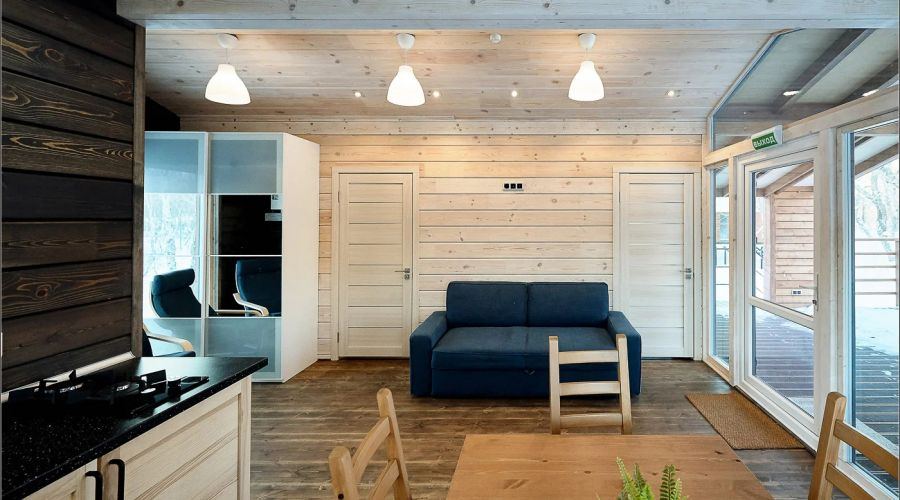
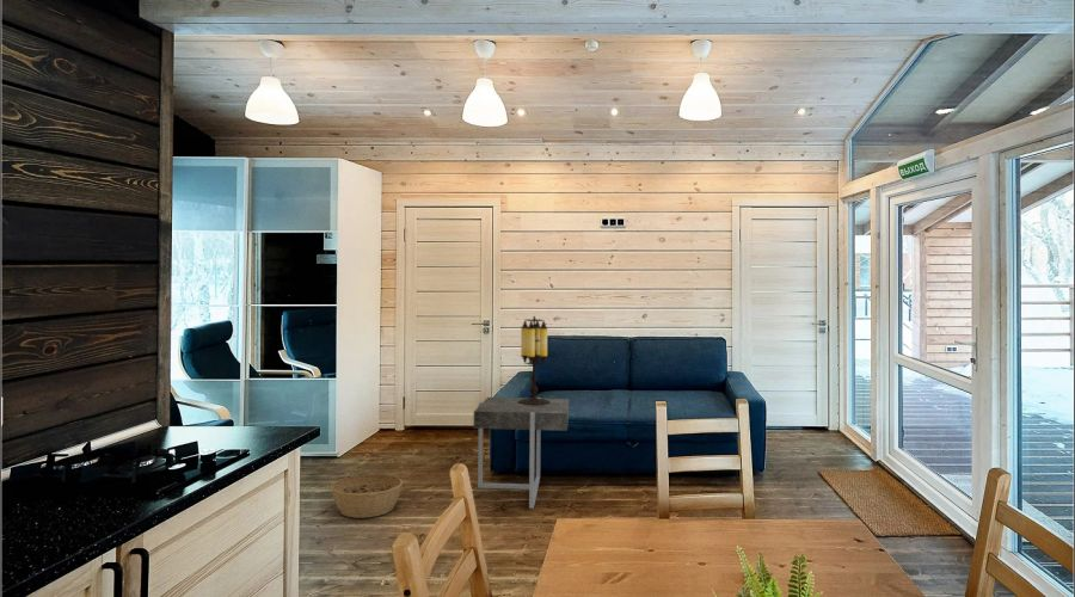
+ table lamp [518,315,549,405]
+ basket [330,473,404,519]
+ side table [473,396,570,510]
